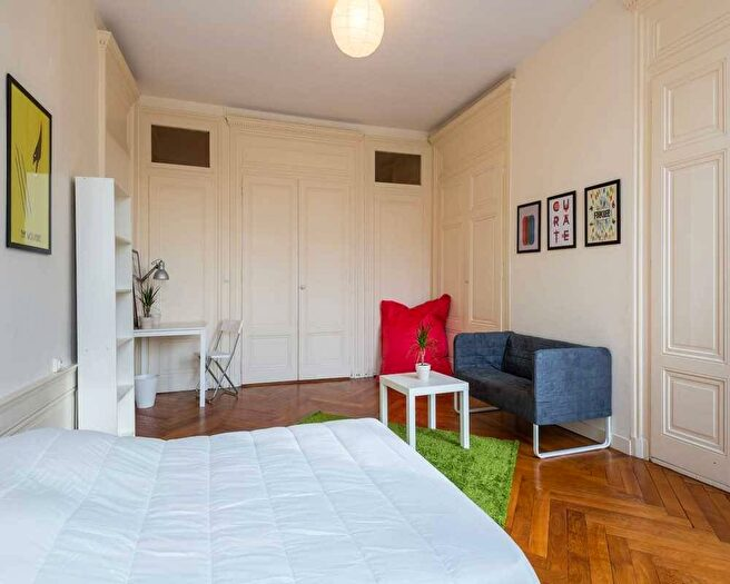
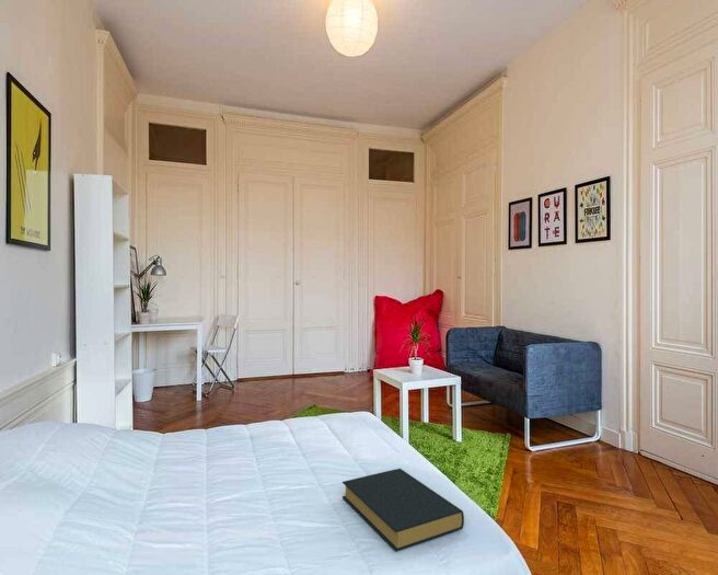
+ hardback book [341,468,465,552]
